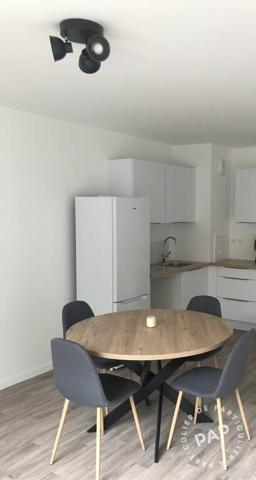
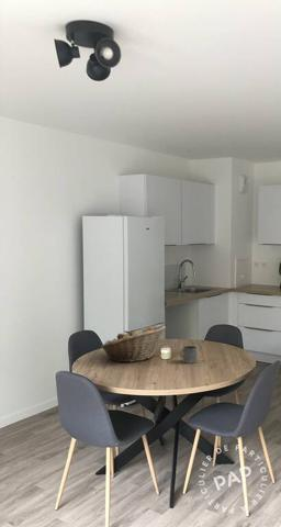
+ mug [179,345,199,365]
+ fruit basket [100,325,167,363]
